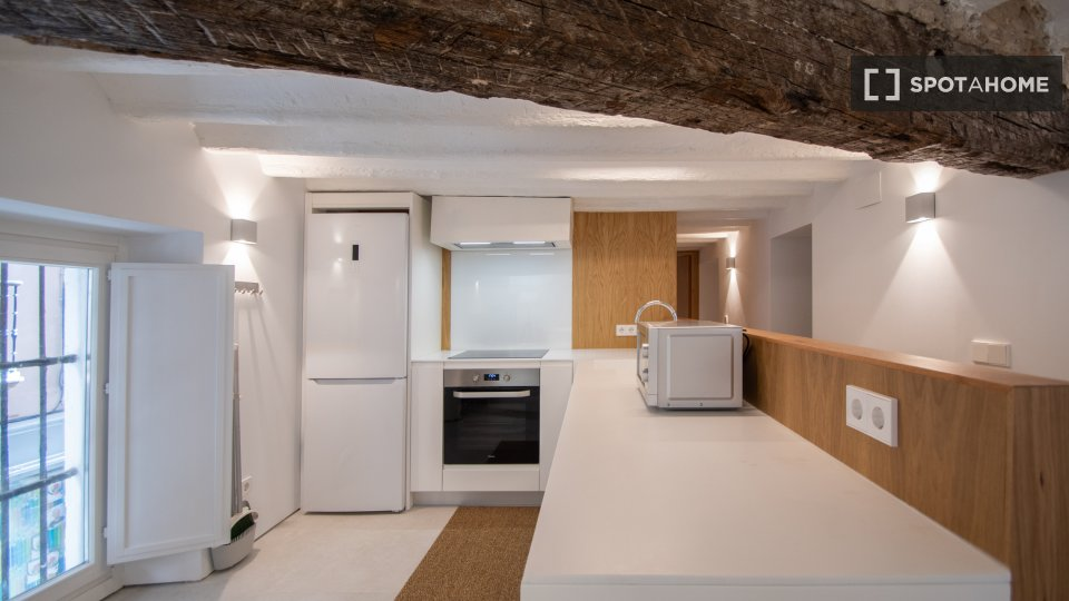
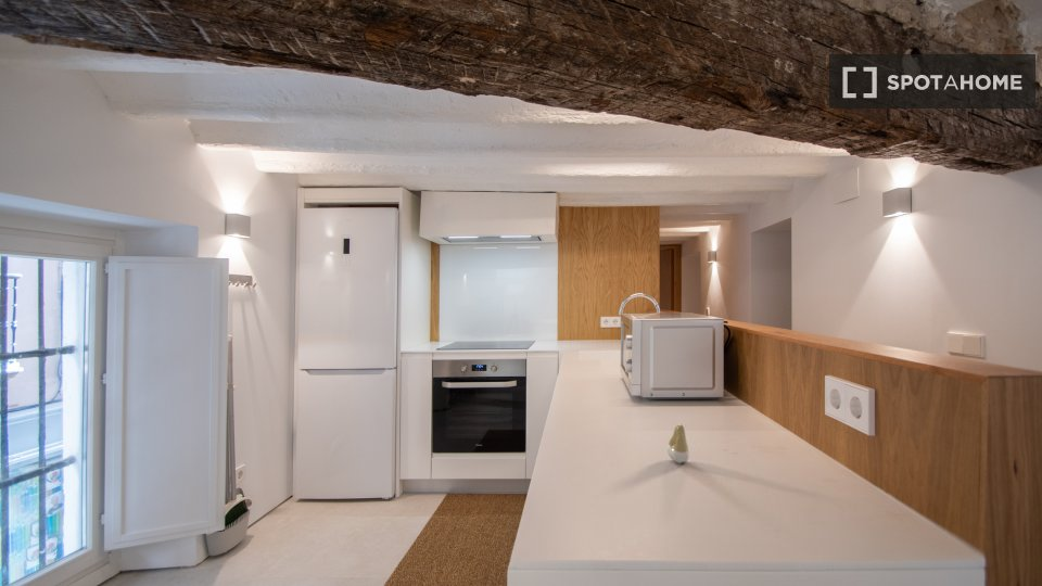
+ tooth [665,423,690,464]
